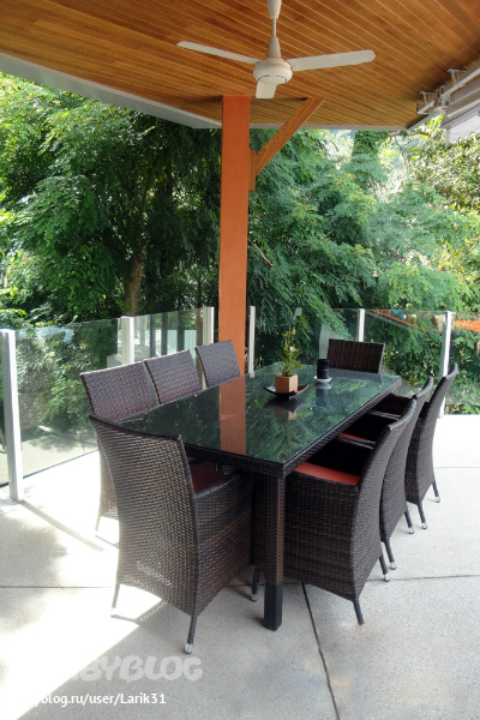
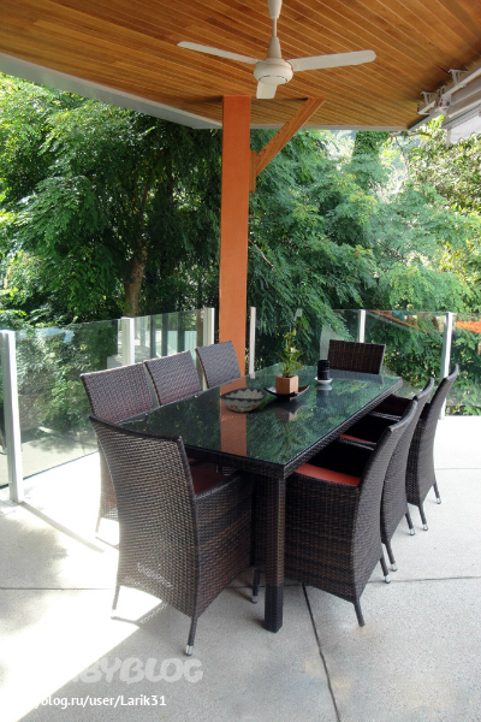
+ decorative bowl [218,386,267,413]
